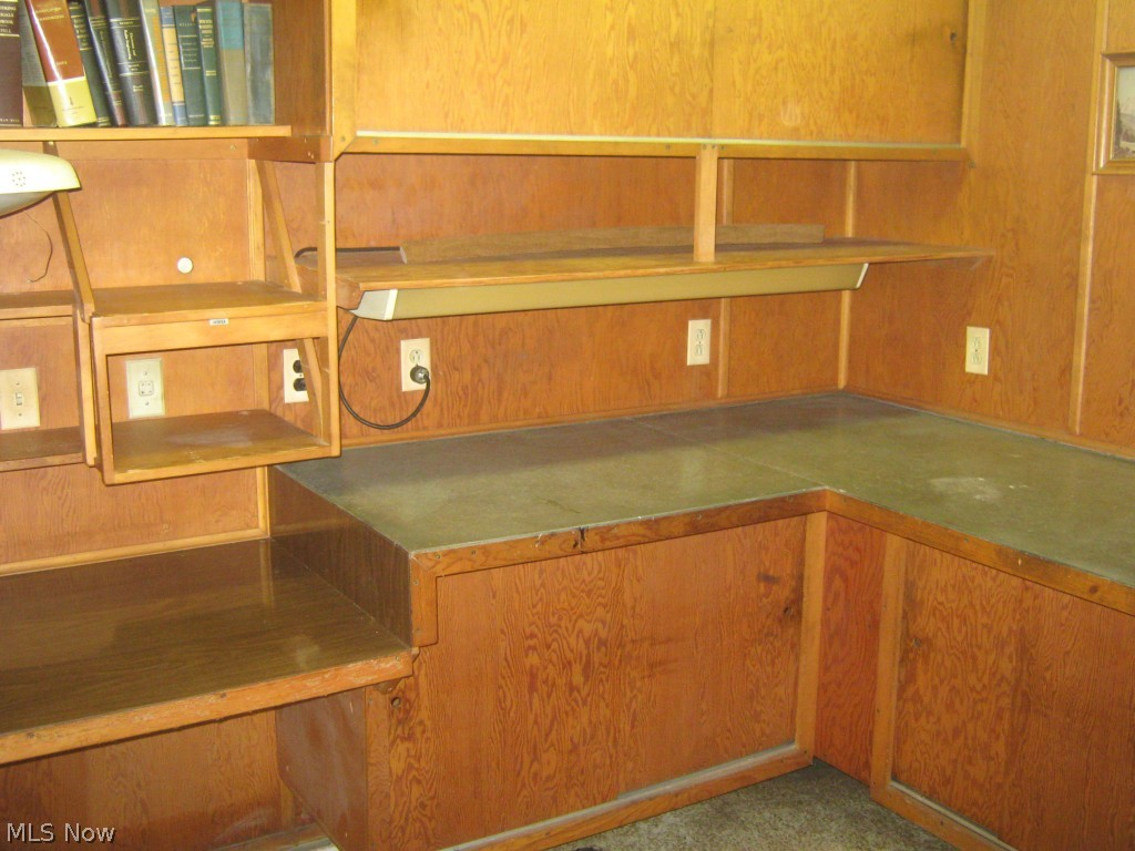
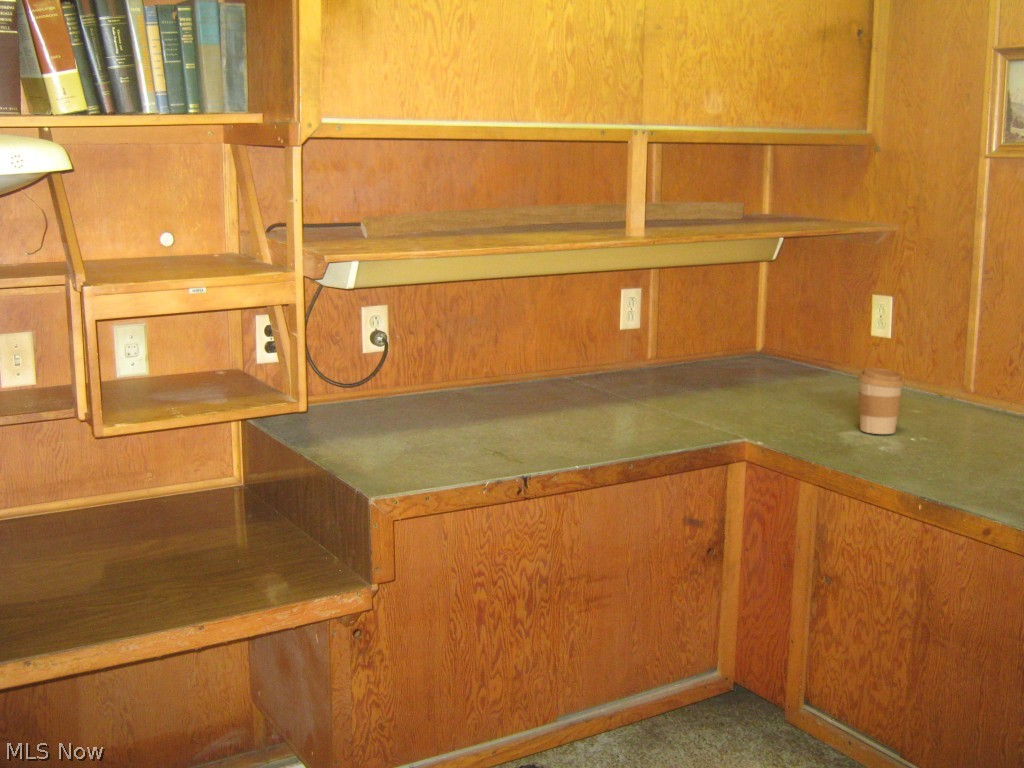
+ coffee cup [857,367,906,435]
